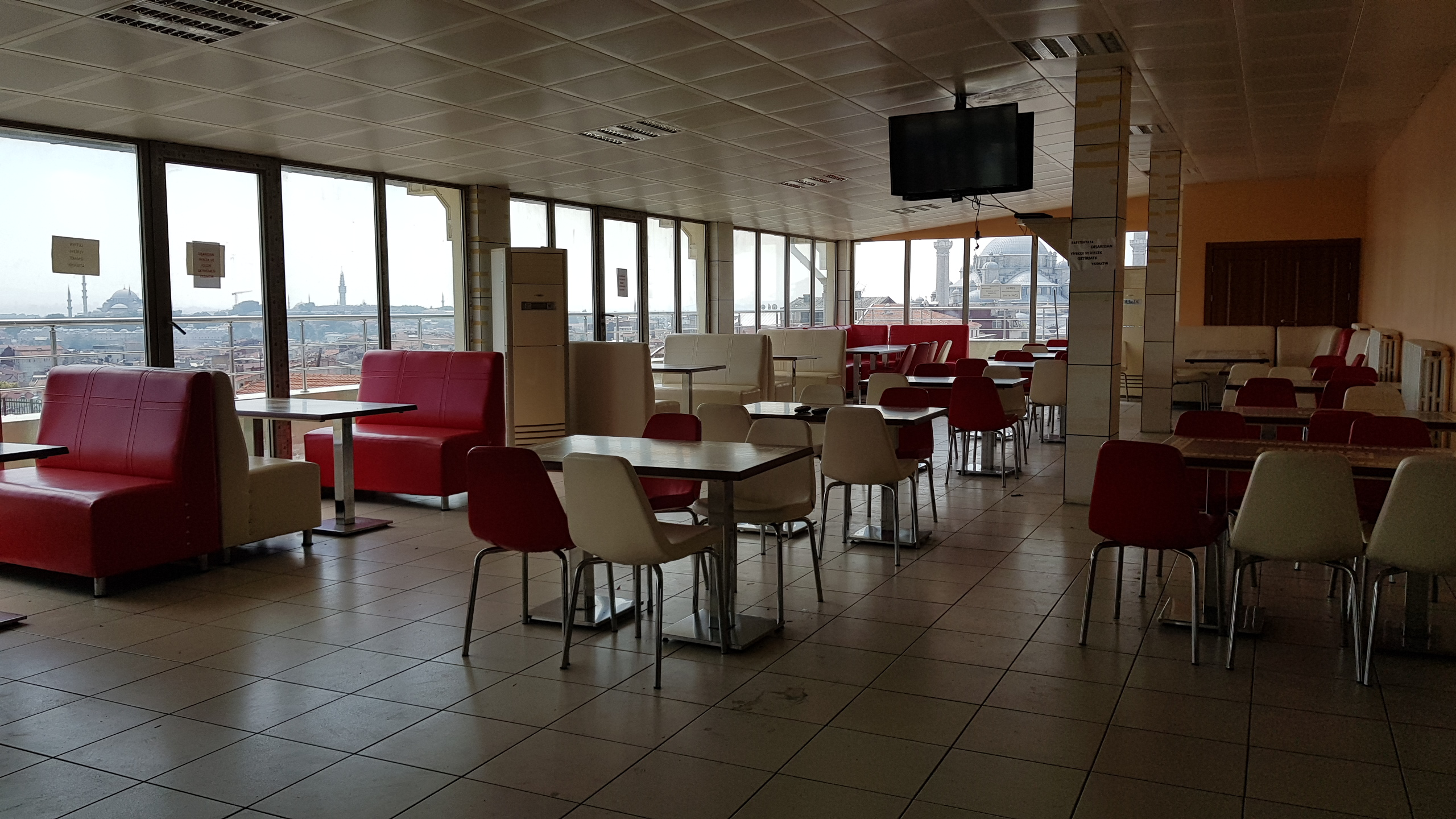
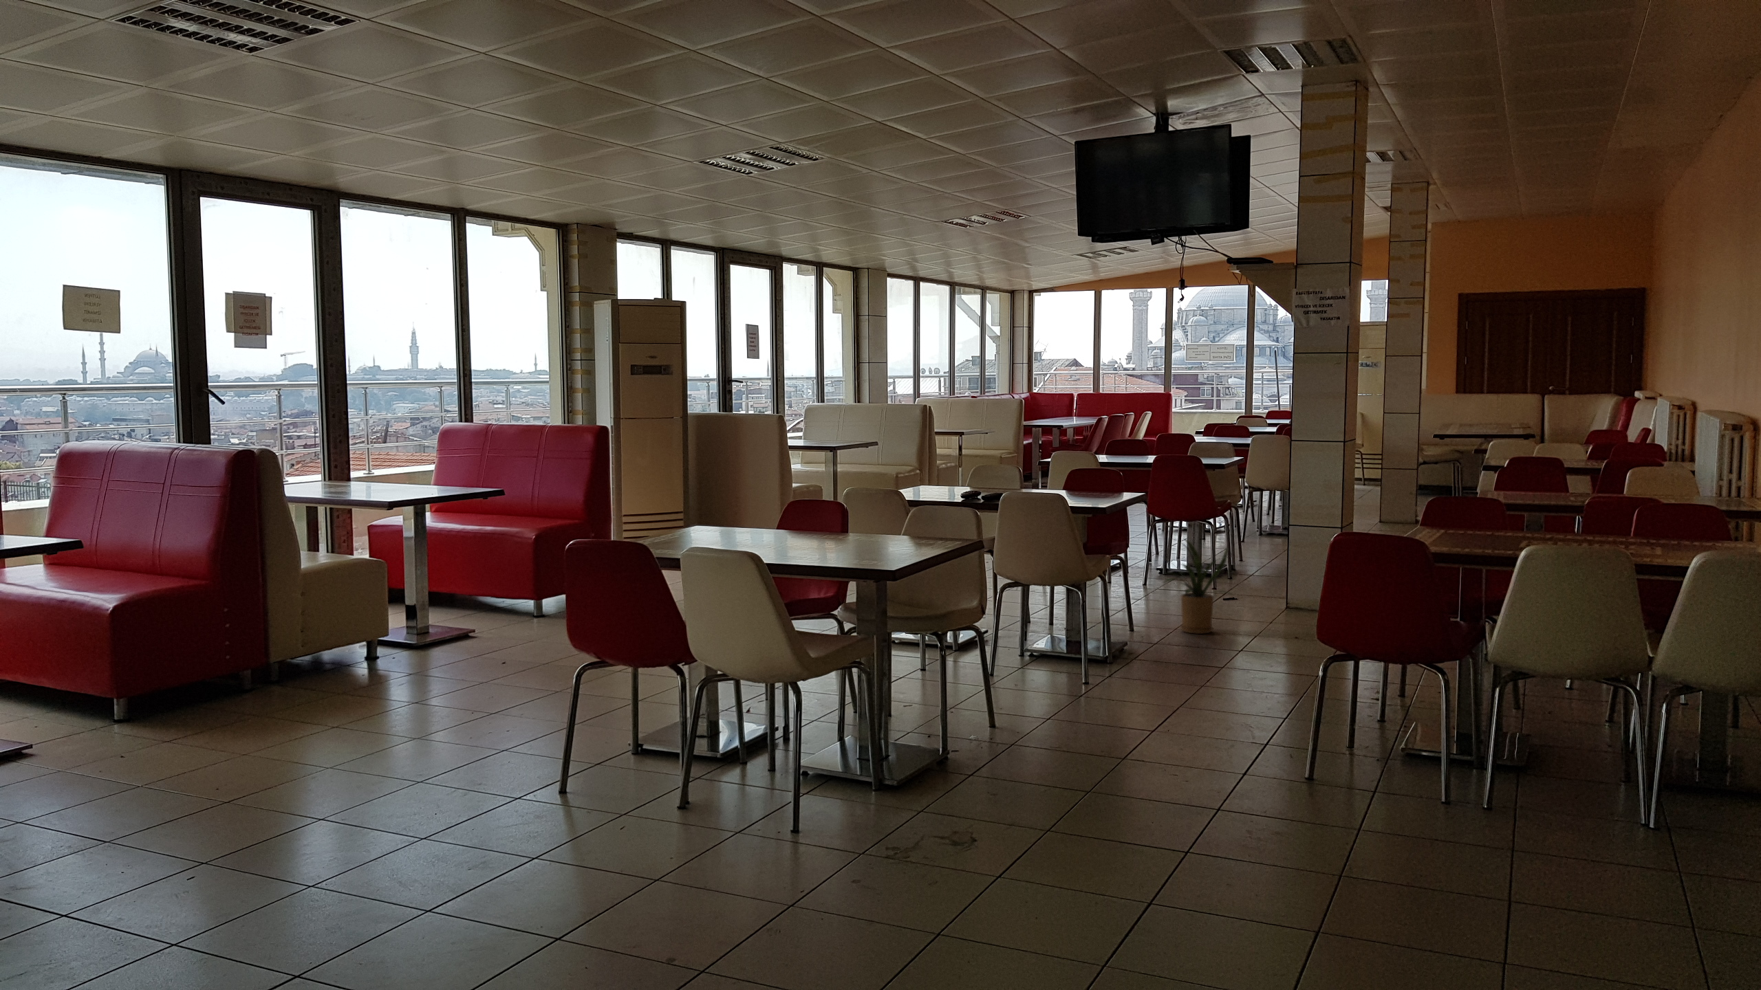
+ house plant [1155,537,1234,635]
